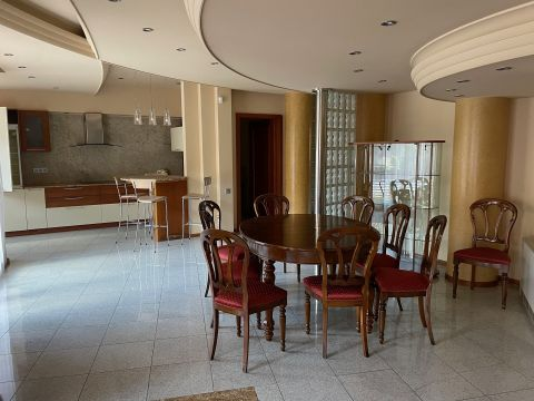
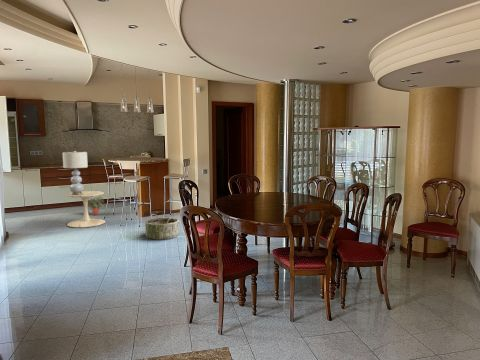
+ lamp [62,150,88,195]
+ side table [65,190,106,229]
+ basket [144,213,180,240]
+ potted plant [87,195,105,216]
